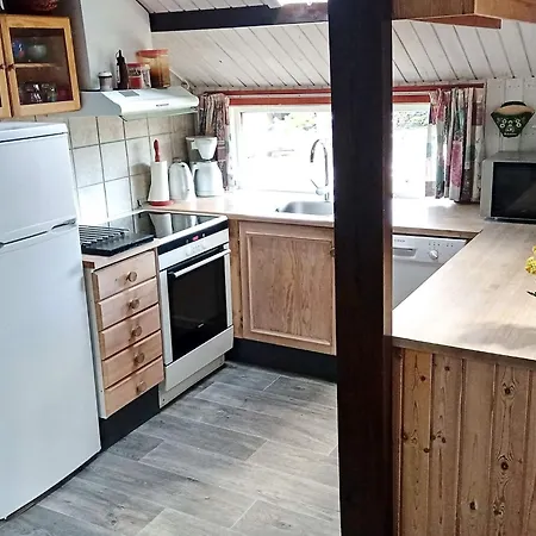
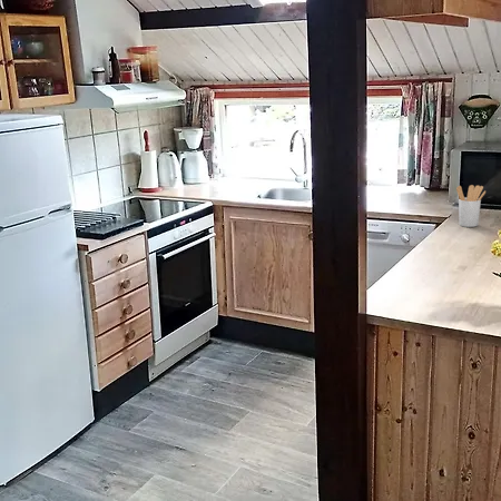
+ utensil holder [455,184,487,228]
